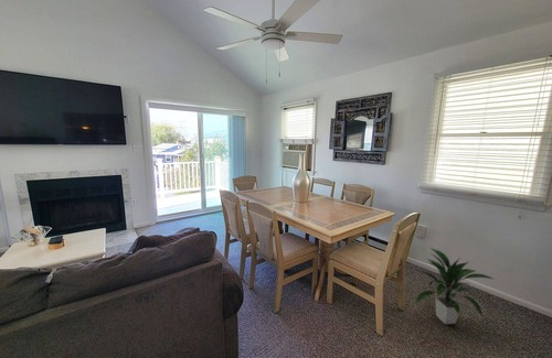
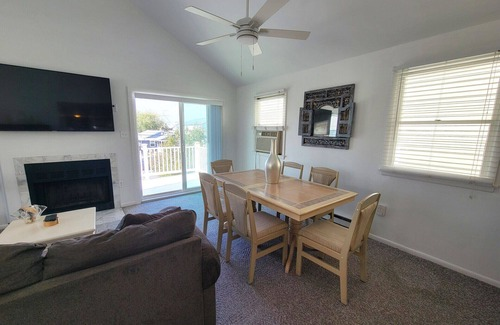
- indoor plant [414,247,495,325]
